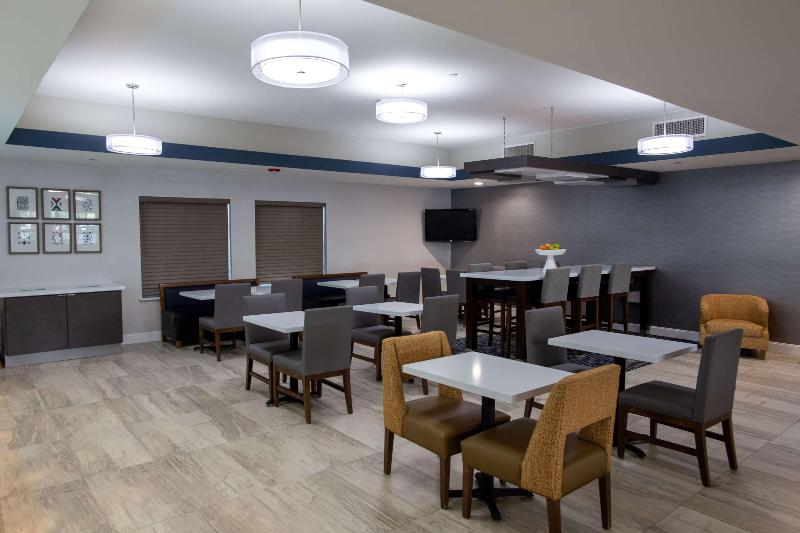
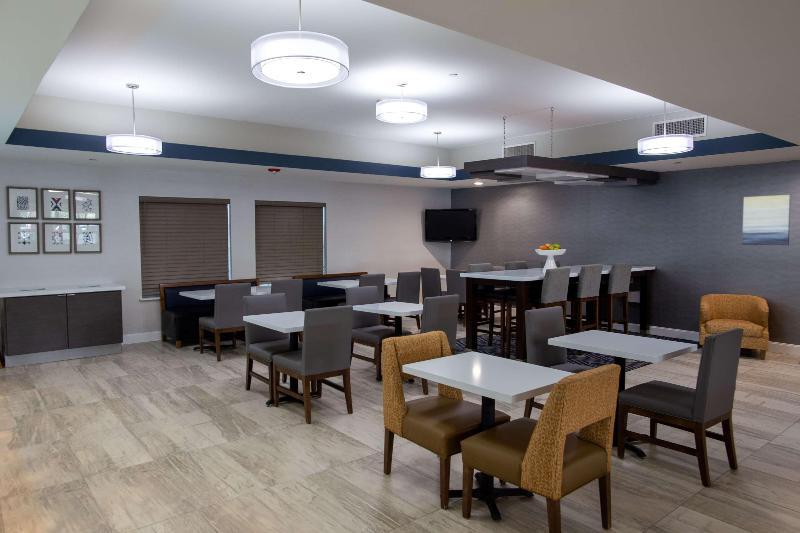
+ wall art [741,194,792,246]
